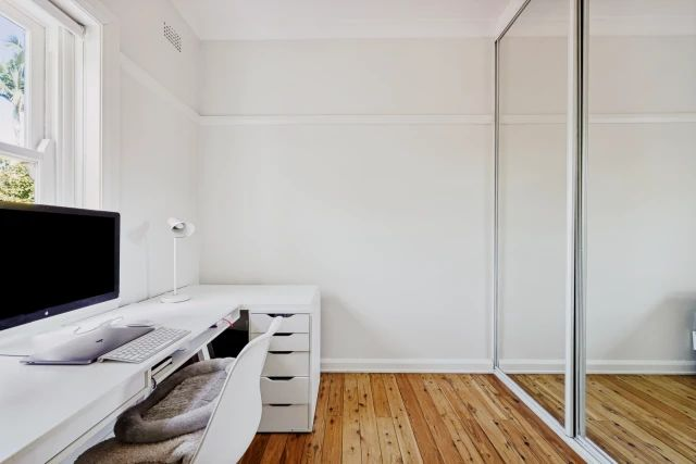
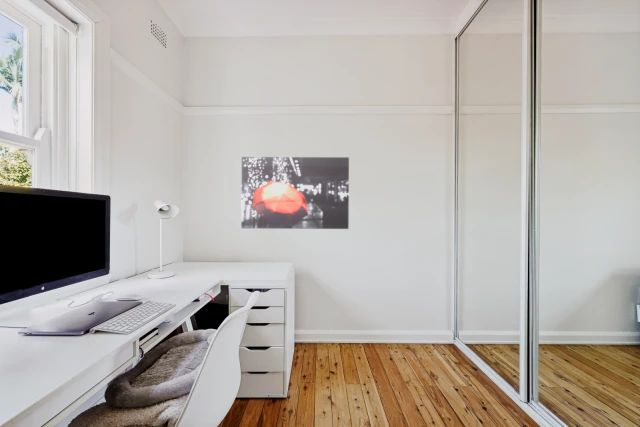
+ wall art [240,156,350,230]
